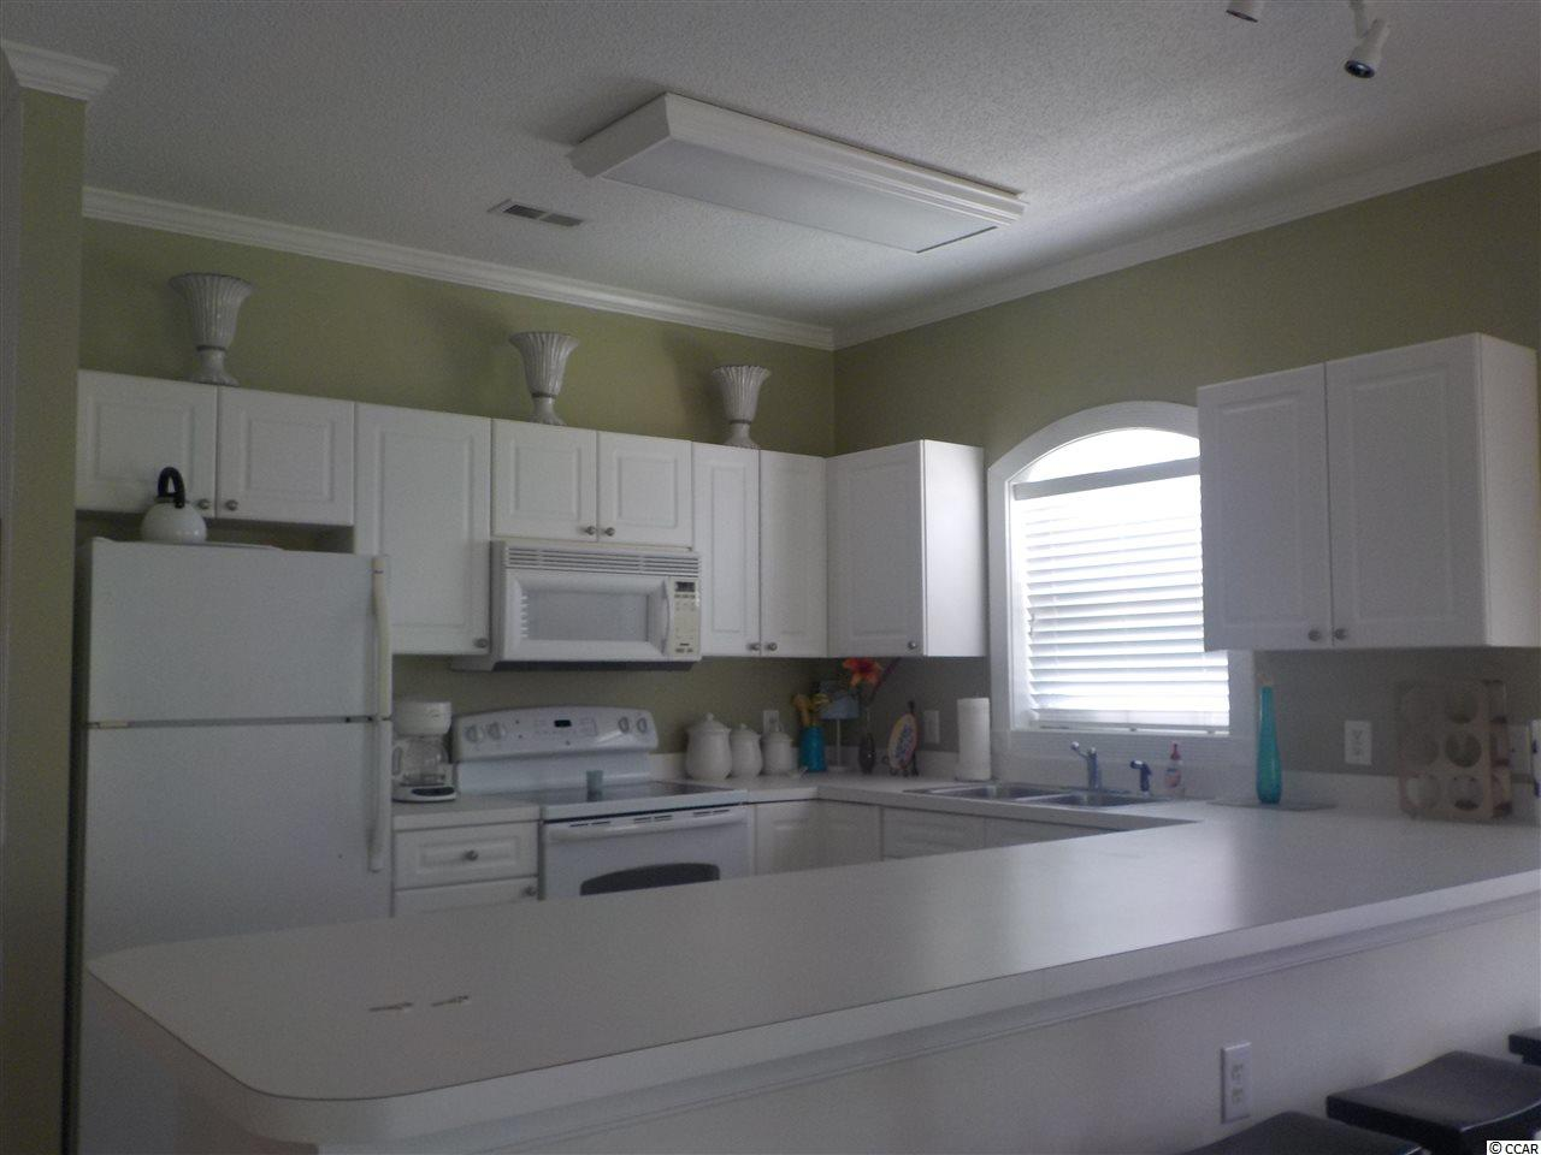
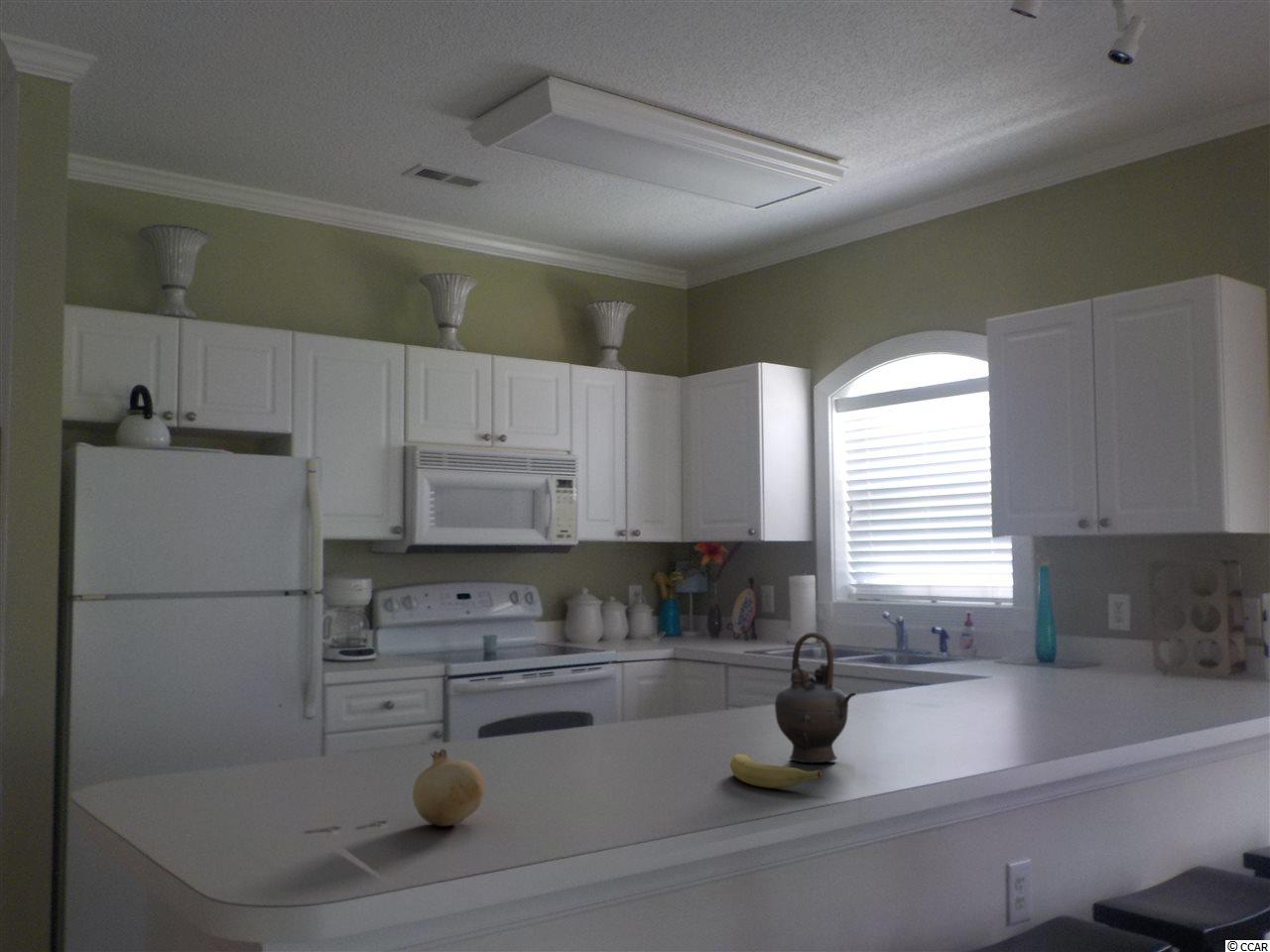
+ teapot [774,632,857,764]
+ fruit [729,753,823,789]
+ fruit [412,748,486,827]
